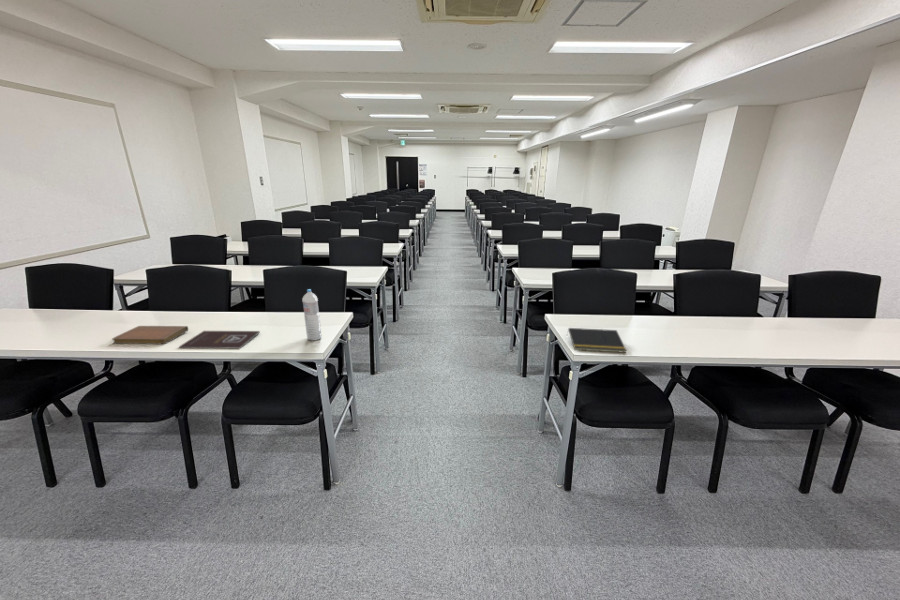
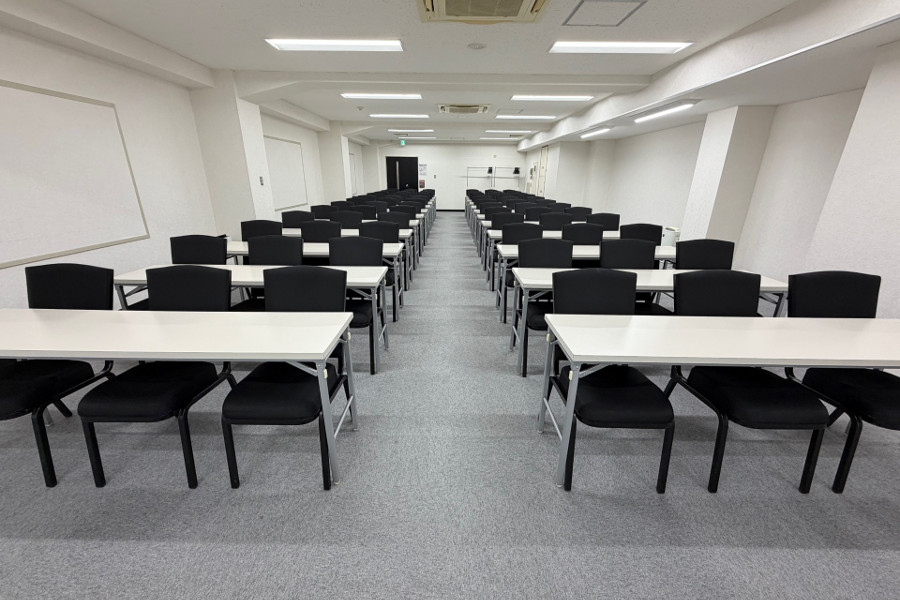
- water bottle [301,288,322,342]
- book [178,330,261,350]
- notebook [111,325,189,345]
- notepad [566,327,628,354]
